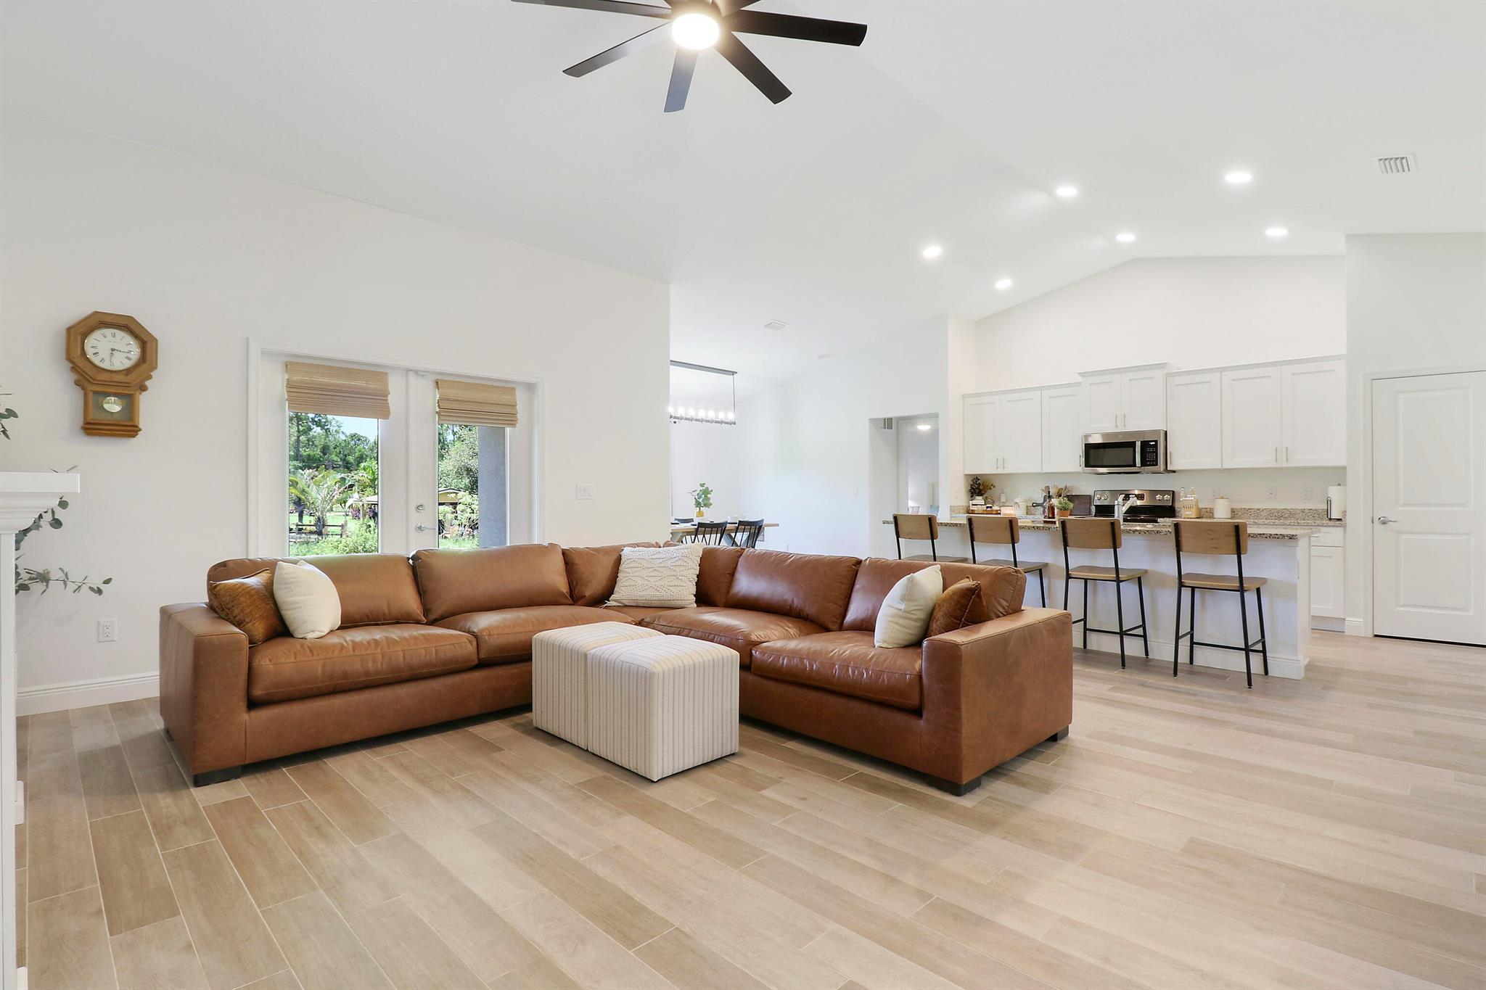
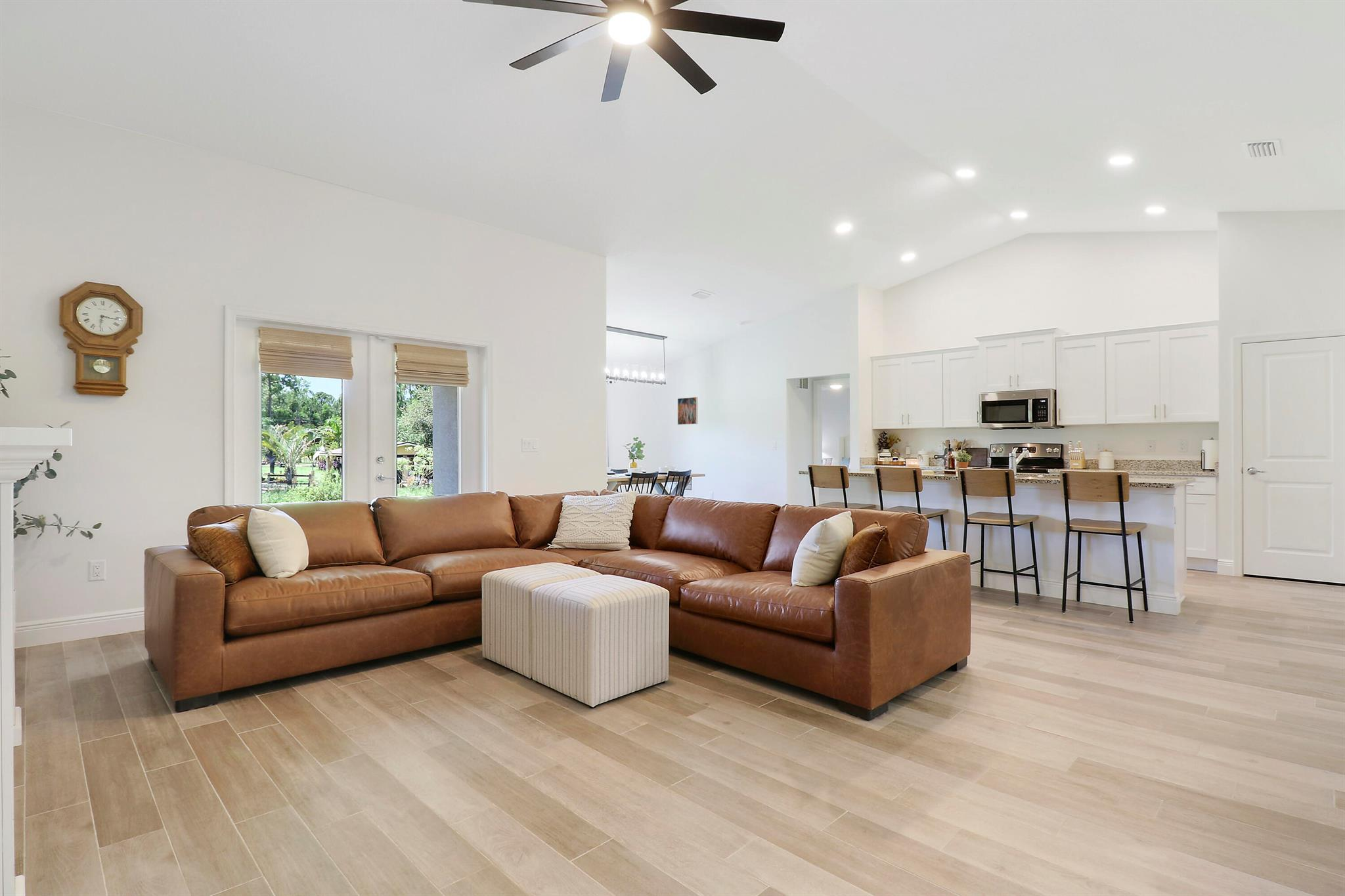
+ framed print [677,396,698,425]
